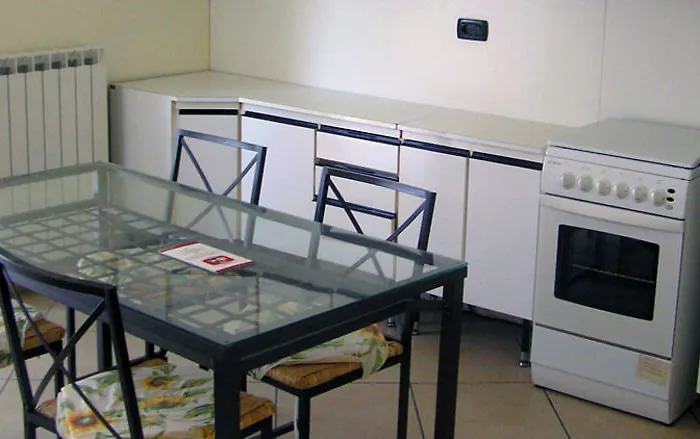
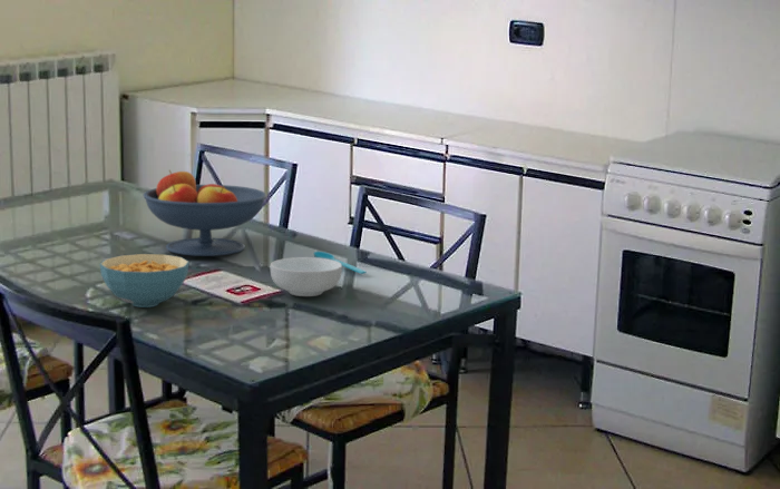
+ cereal bowl [99,253,191,309]
+ cereal bowl [270,256,343,297]
+ fruit bowl [143,169,267,257]
+ spoon [313,251,368,275]
